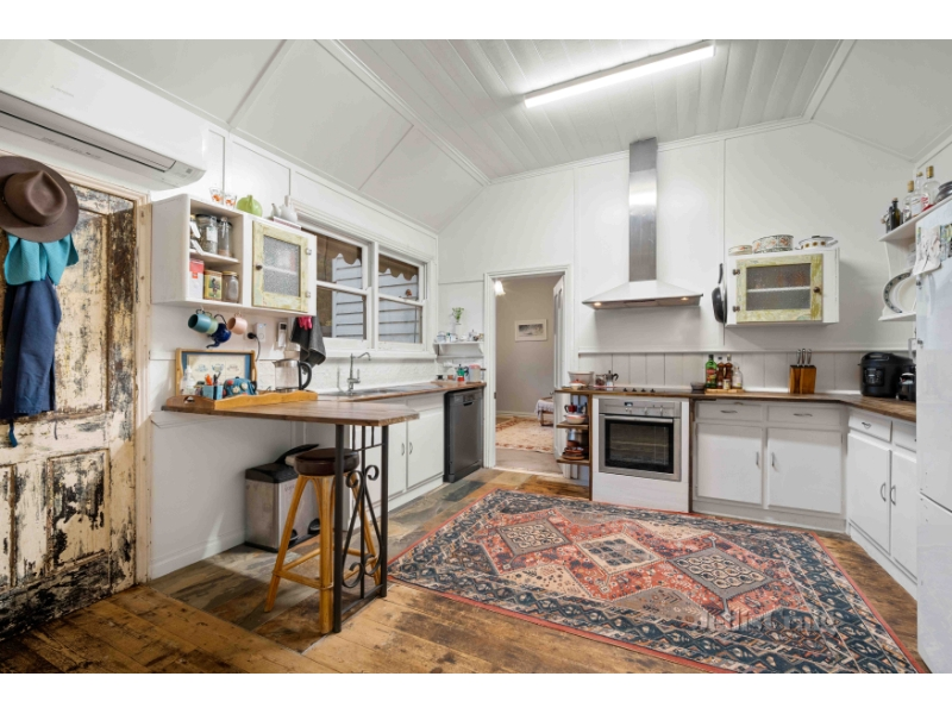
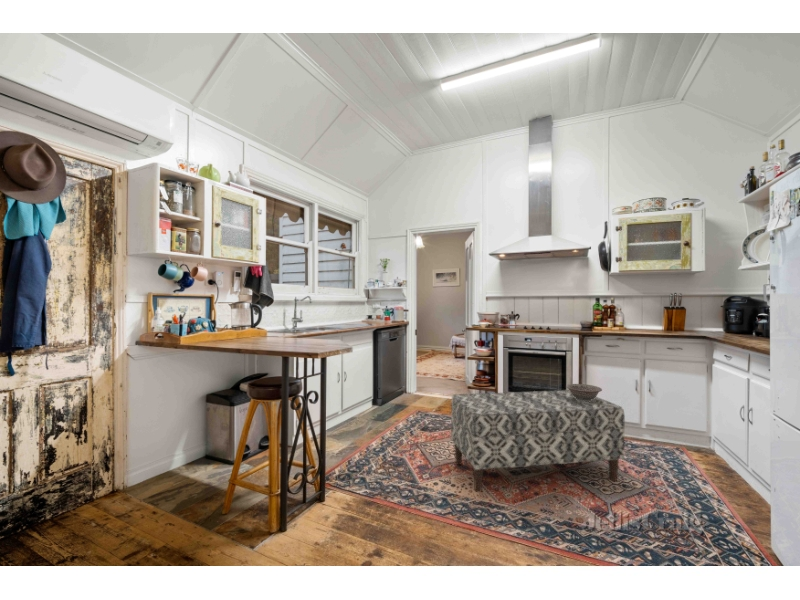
+ bench [450,389,626,493]
+ decorative bowl [565,383,603,402]
